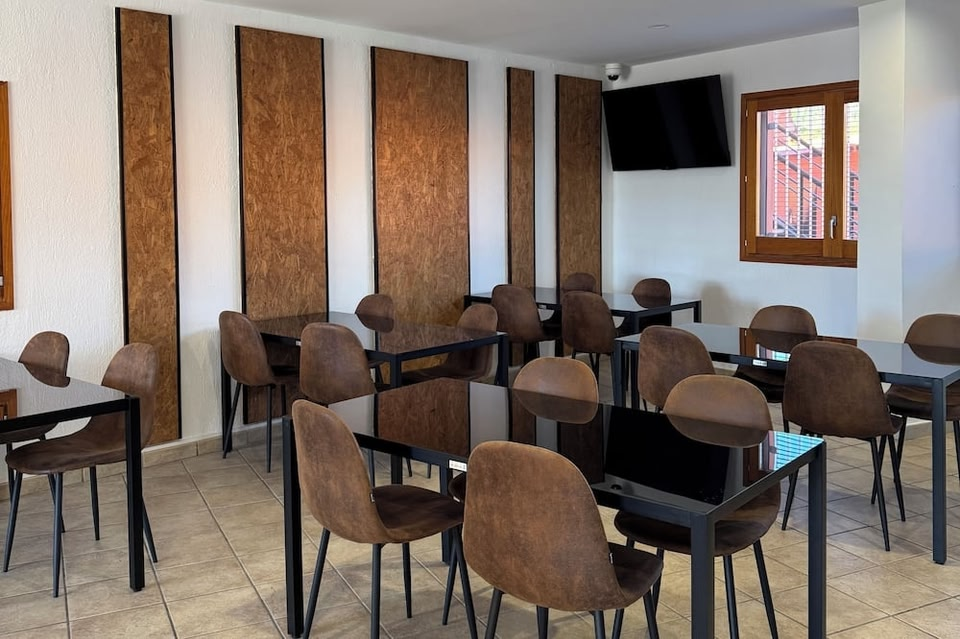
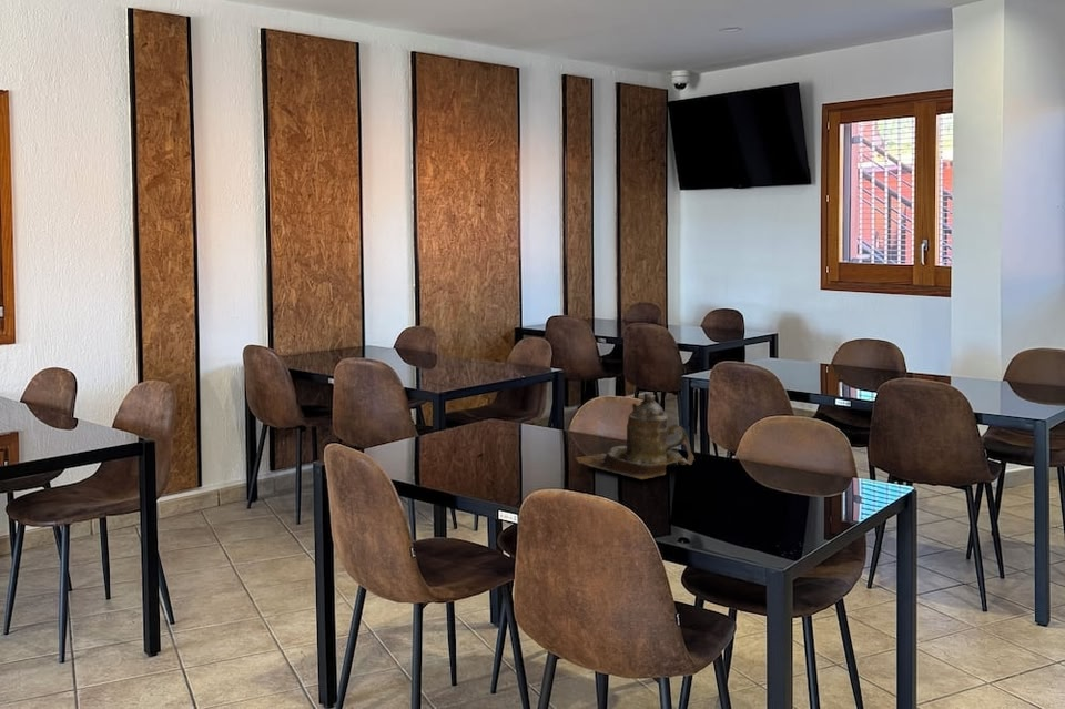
+ teapot [575,392,696,480]
